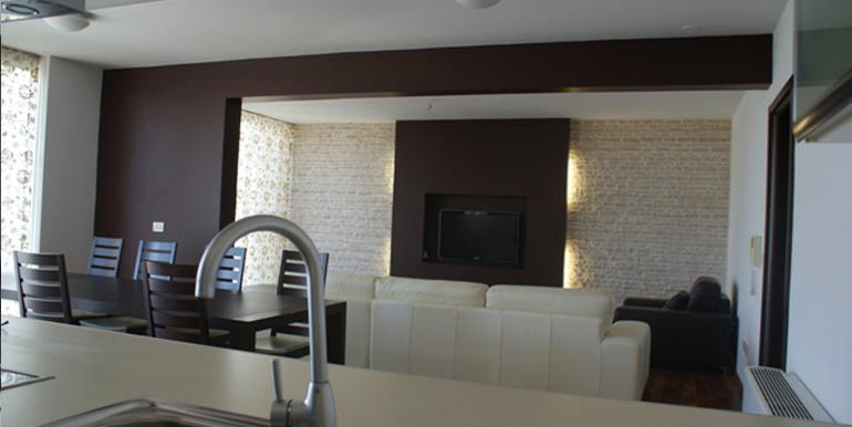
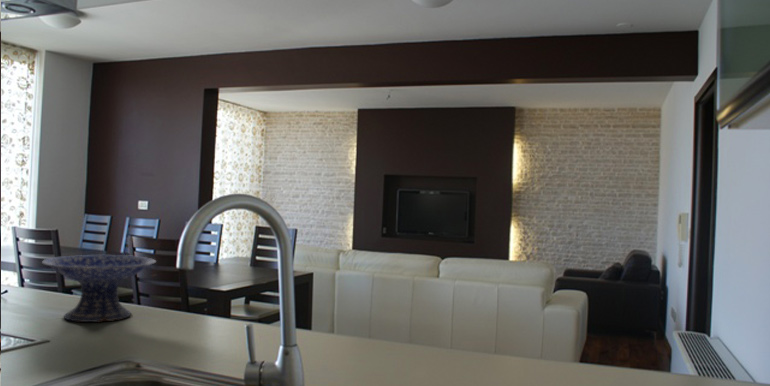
+ decorative bowl [41,254,157,323]
